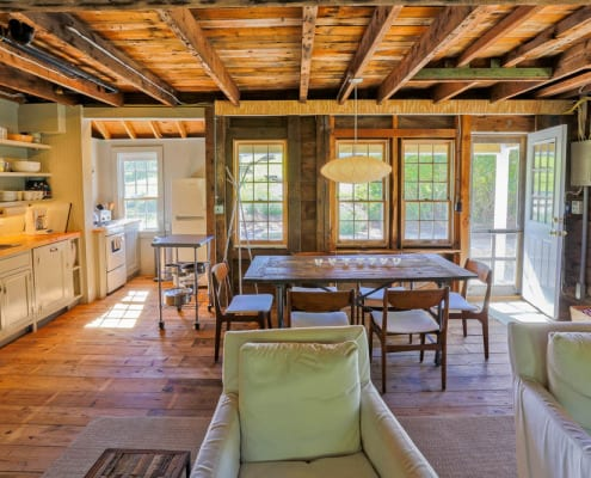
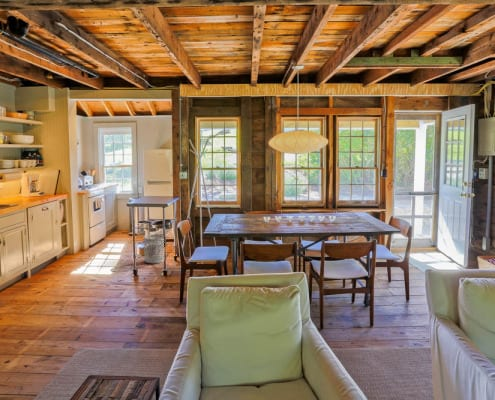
+ waste bin [142,234,165,264]
